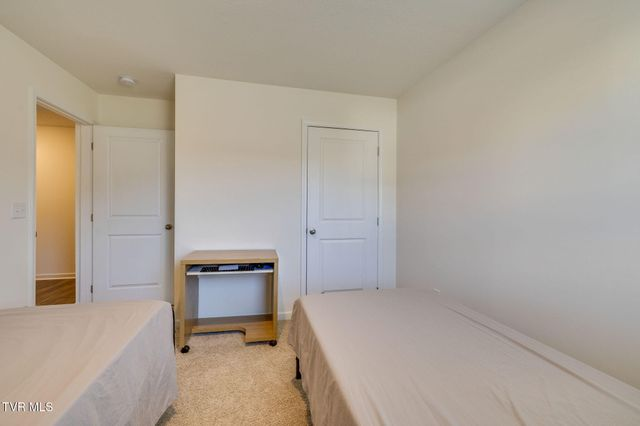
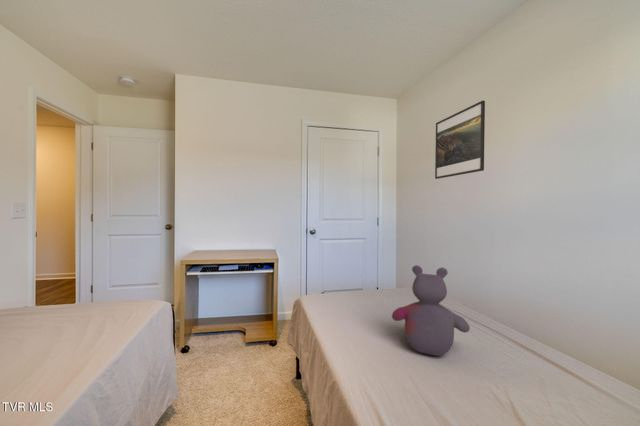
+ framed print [434,100,486,180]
+ stuffed bear [391,264,471,357]
